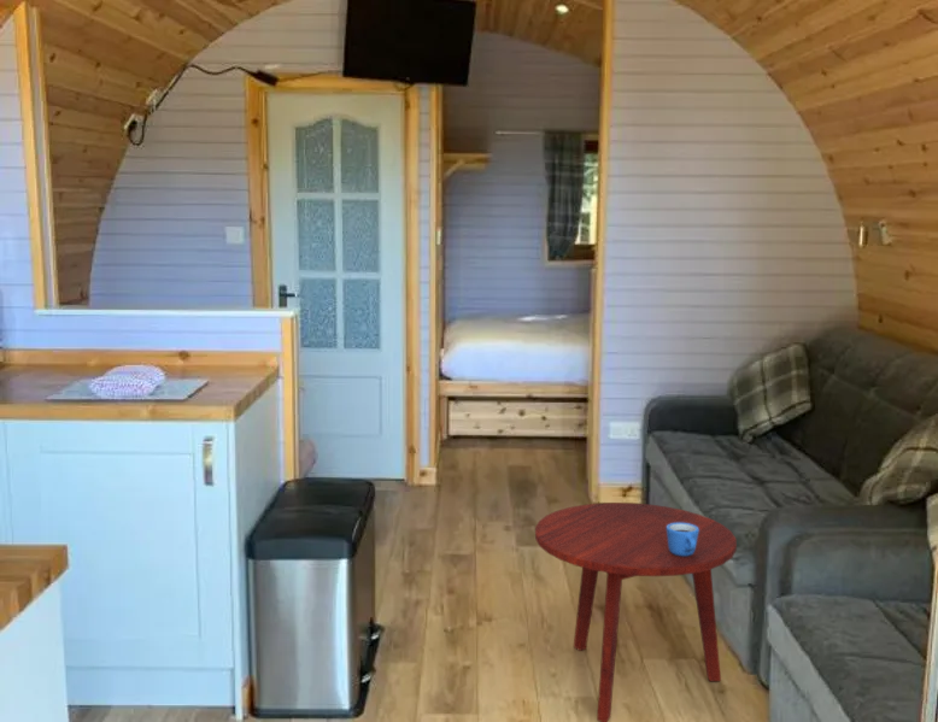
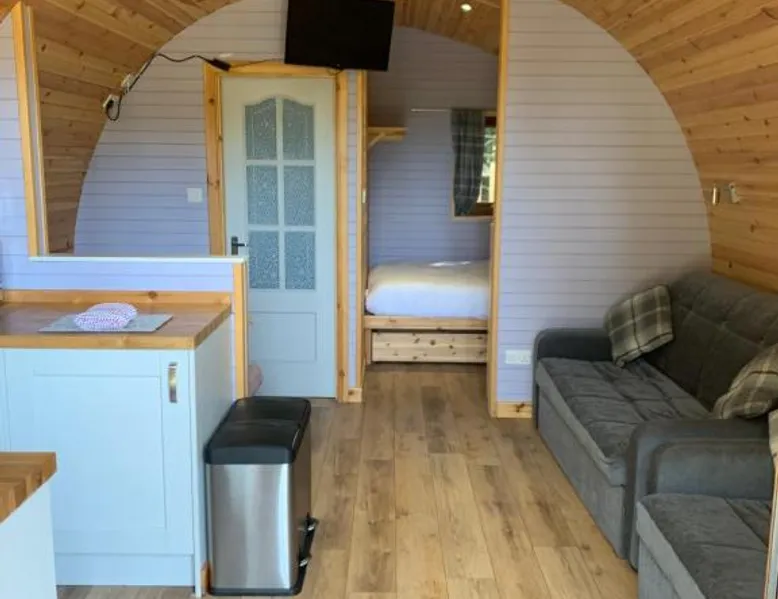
- mug [667,523,699,556]
- side table [534,501,738,722]
